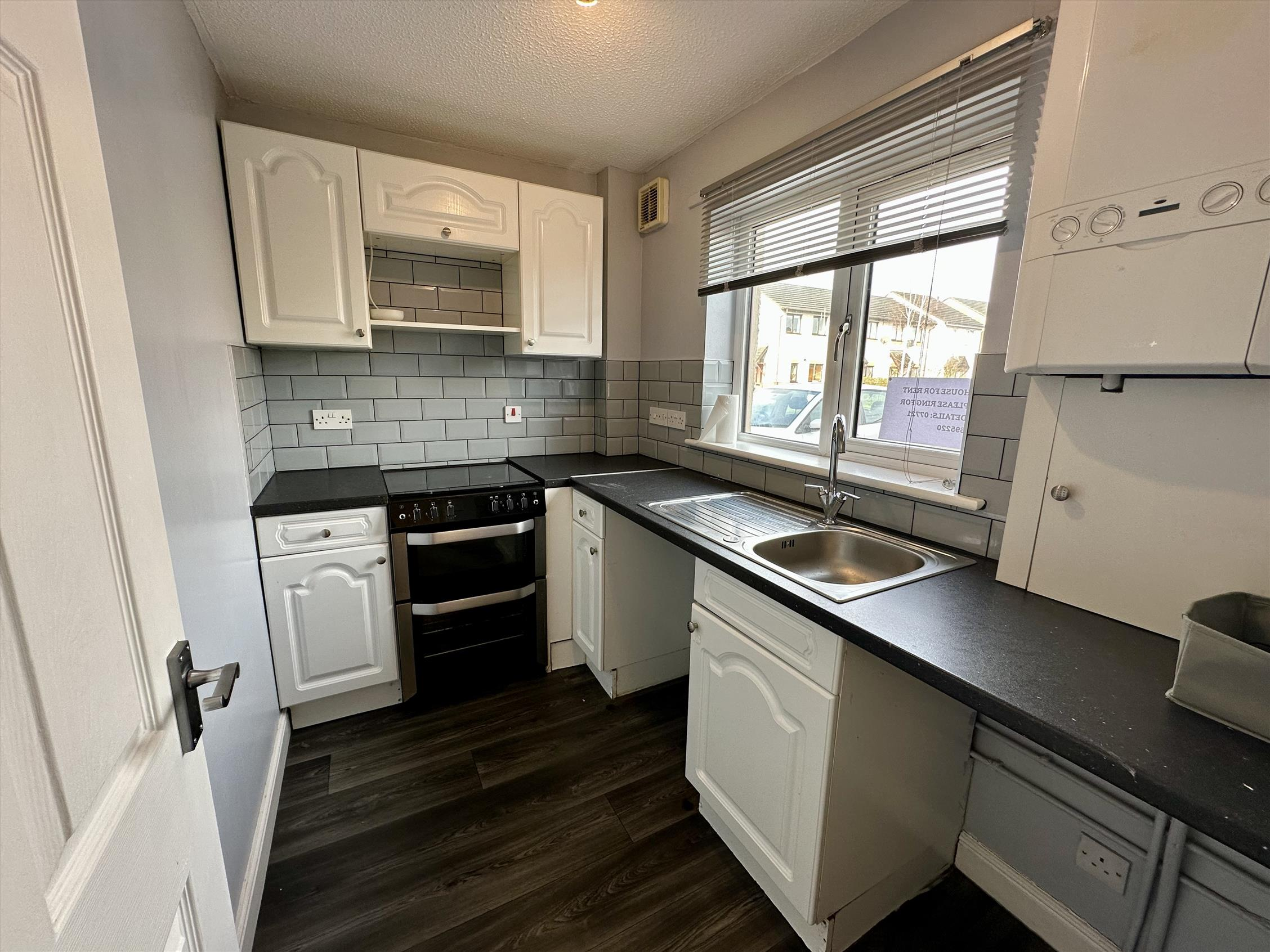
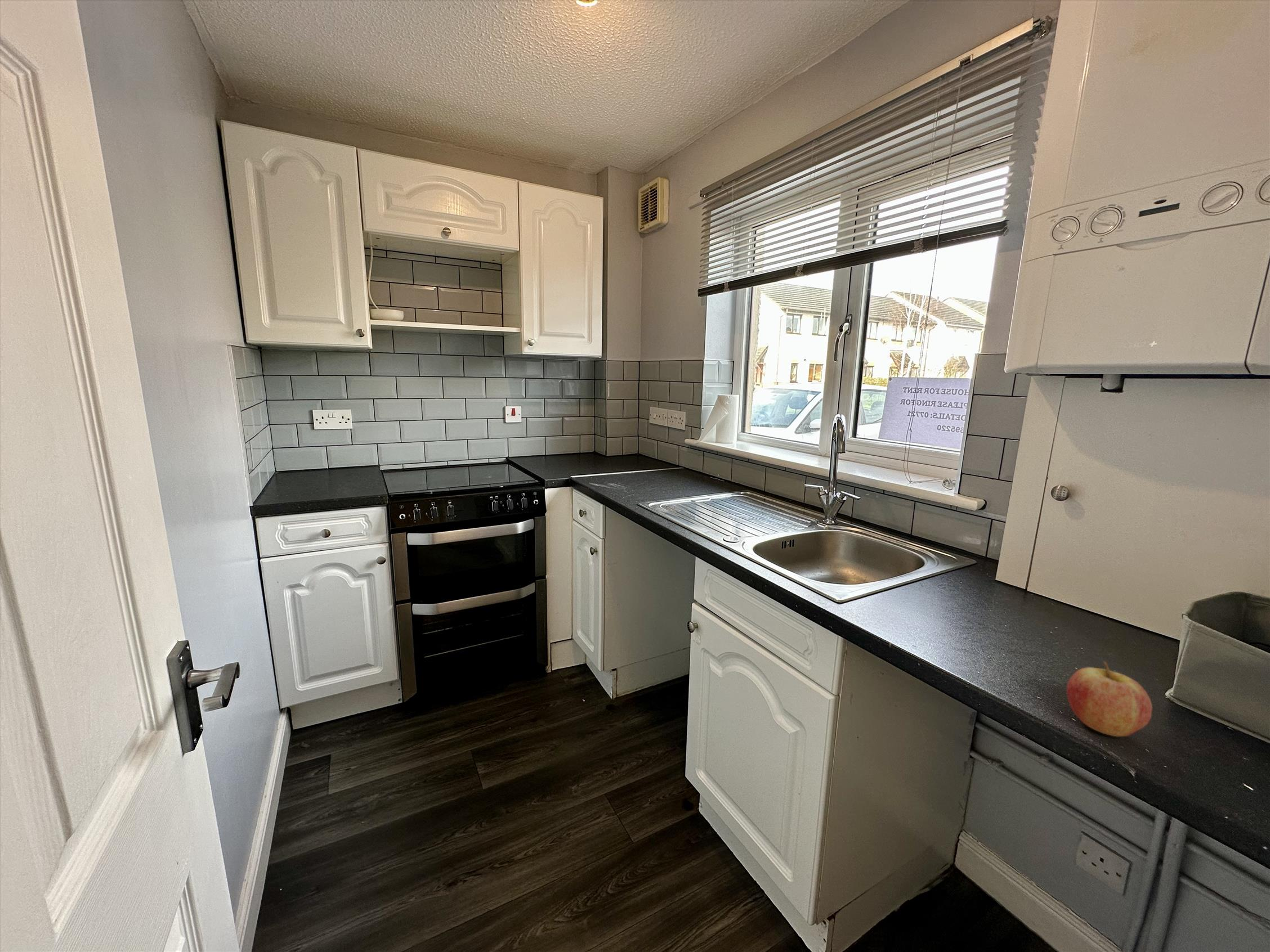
+ fruit [1066,661,1153,737]
